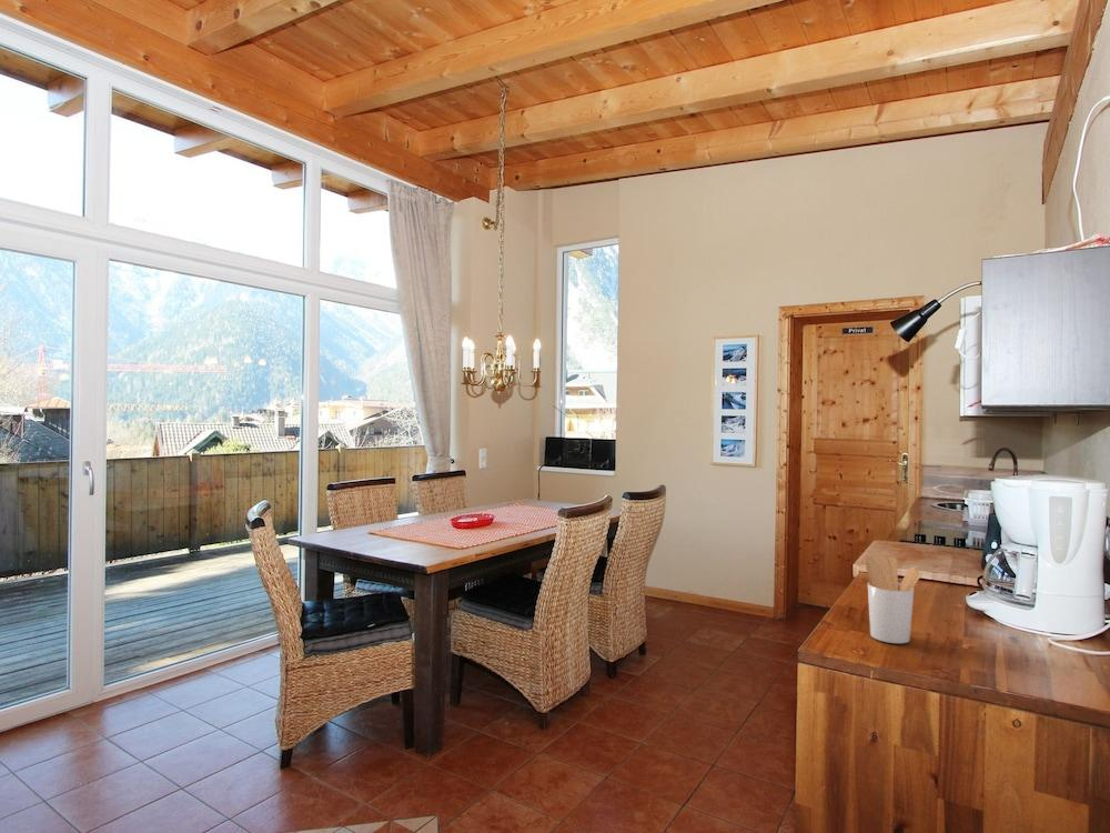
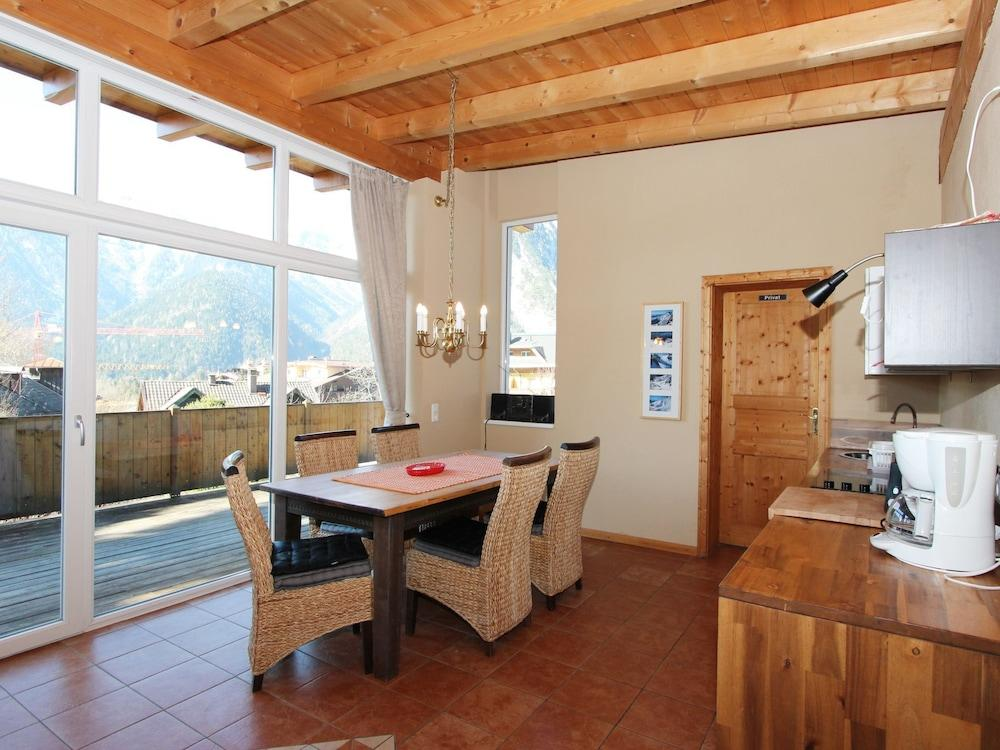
- utensil holder [864,554,922,644]
